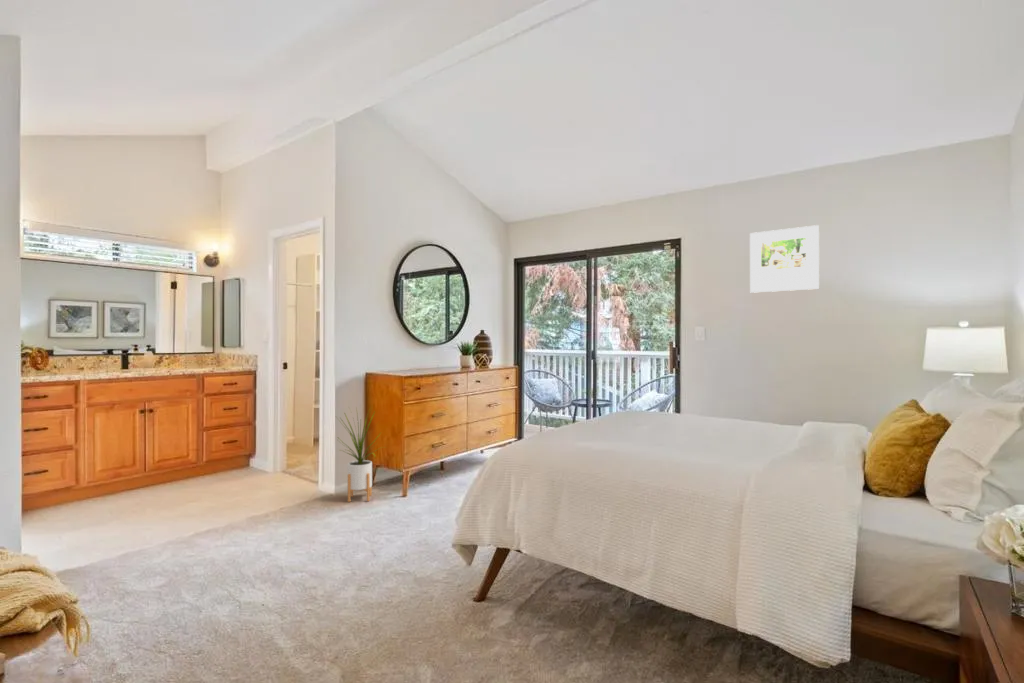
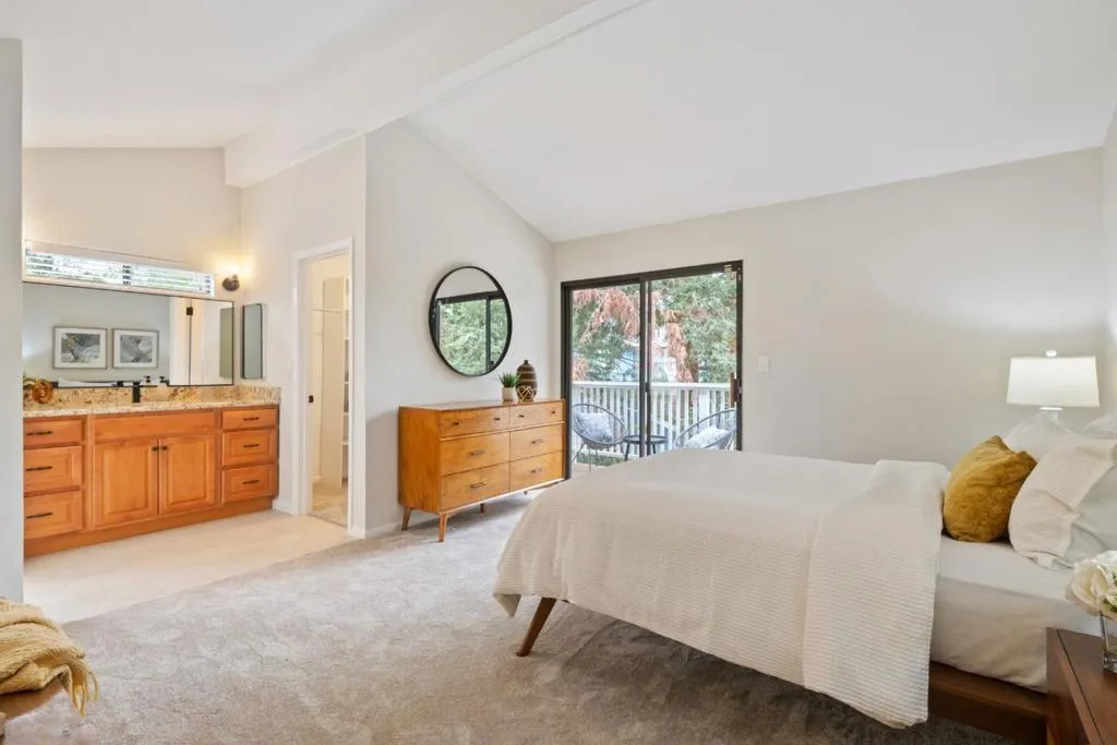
- house plant [336,405,387,503]
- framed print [749,224,820,294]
